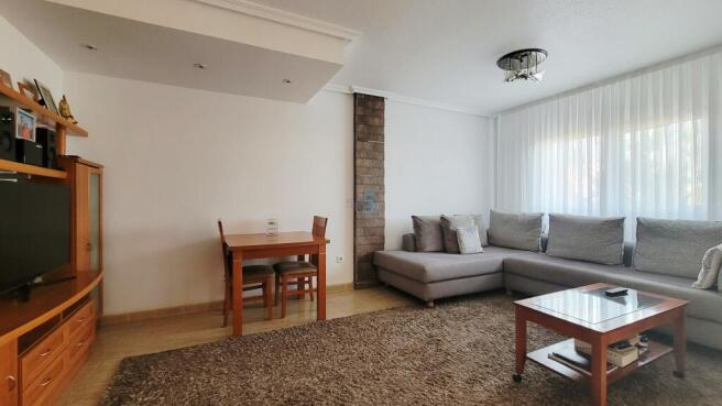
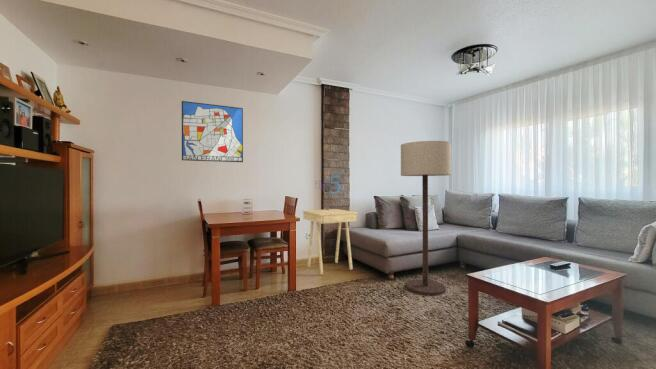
+ side table [301,208,359,276]
+ wall art [181,100,244,163]
+ floor lamp [400,140,452,297]
